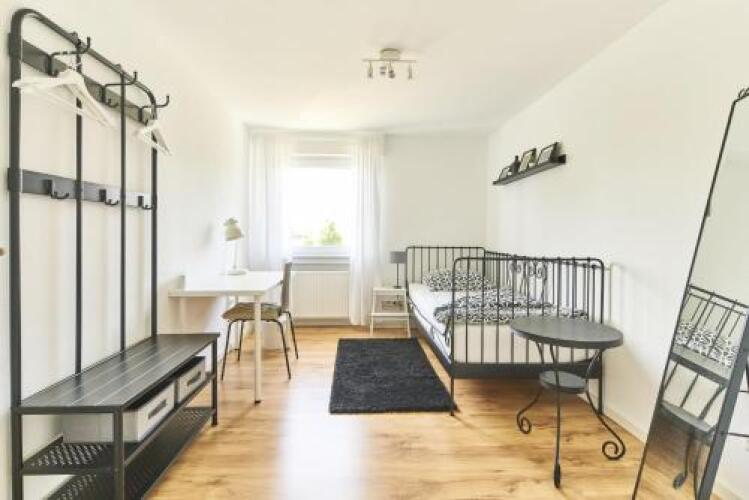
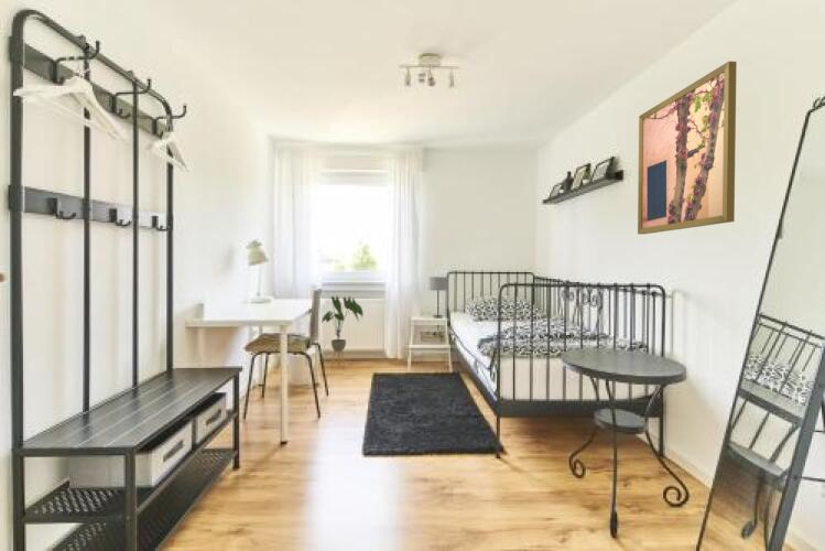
+ wall art [637,61,738,236]
+ house plant [321,295,365,369]
